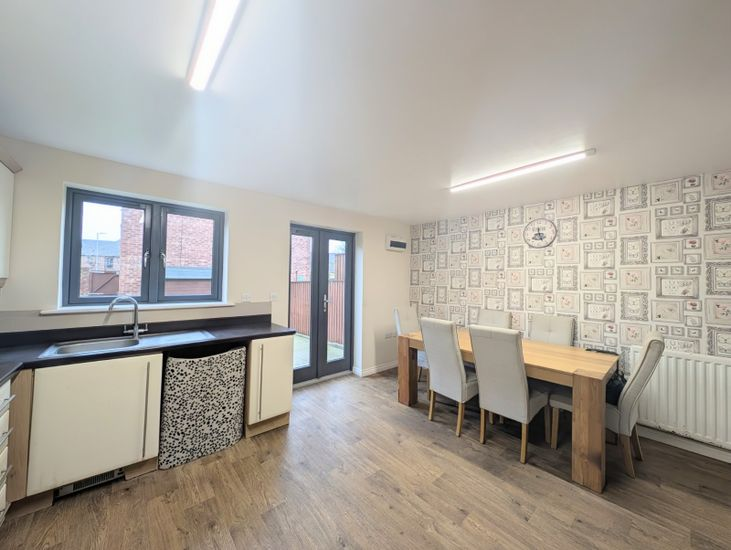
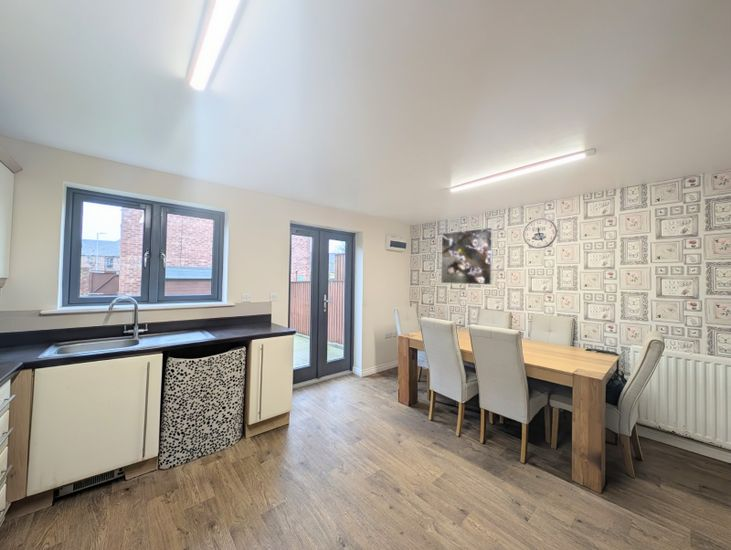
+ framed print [440,226,494,286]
